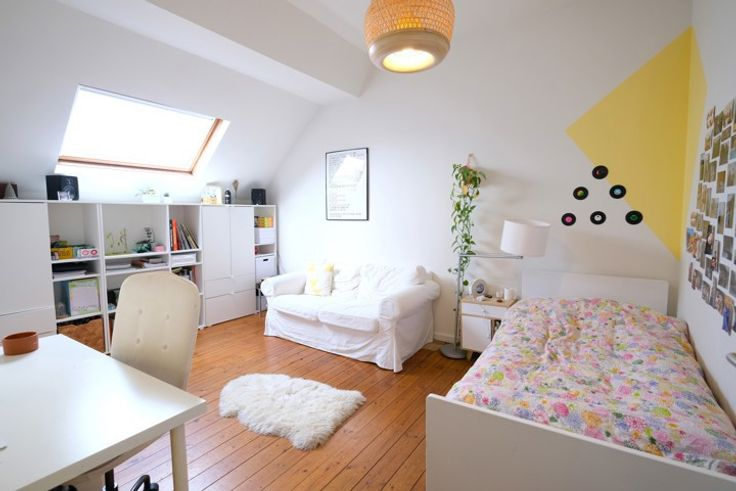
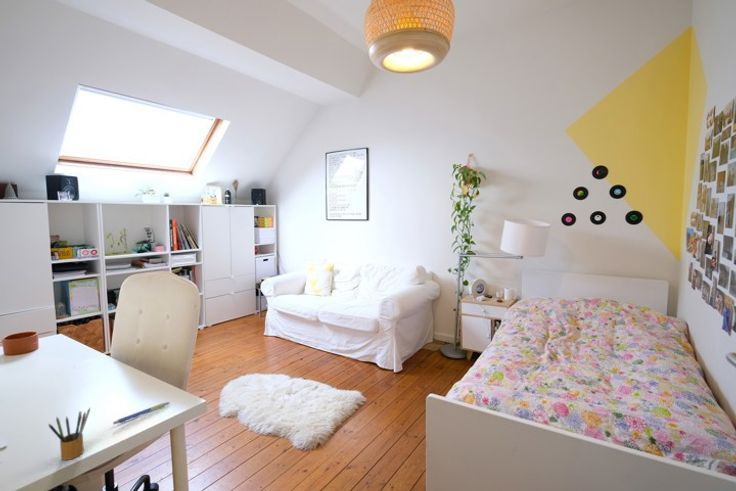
+ pen [112,401,171,425]
+ pencil box [47,407,91,461]
